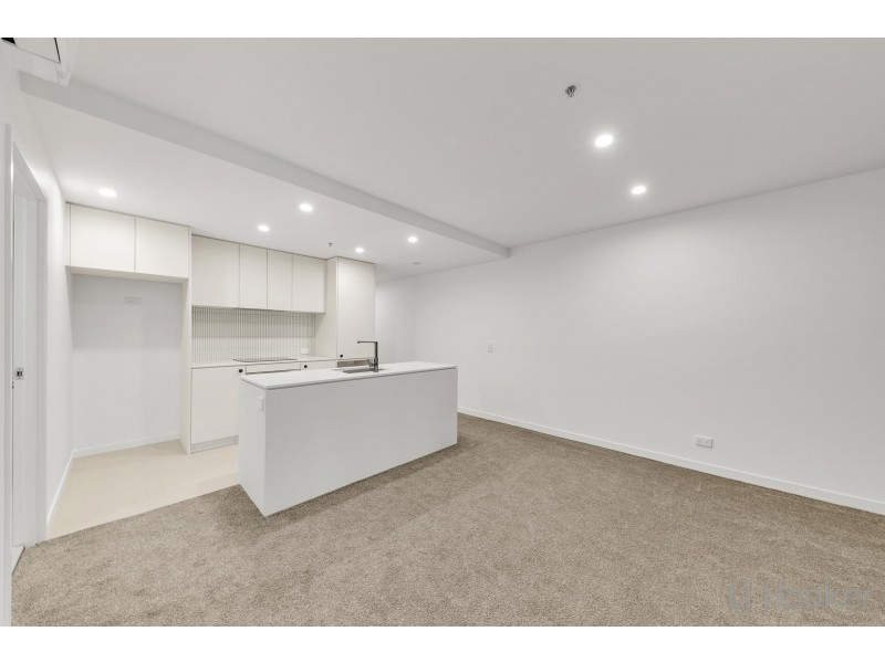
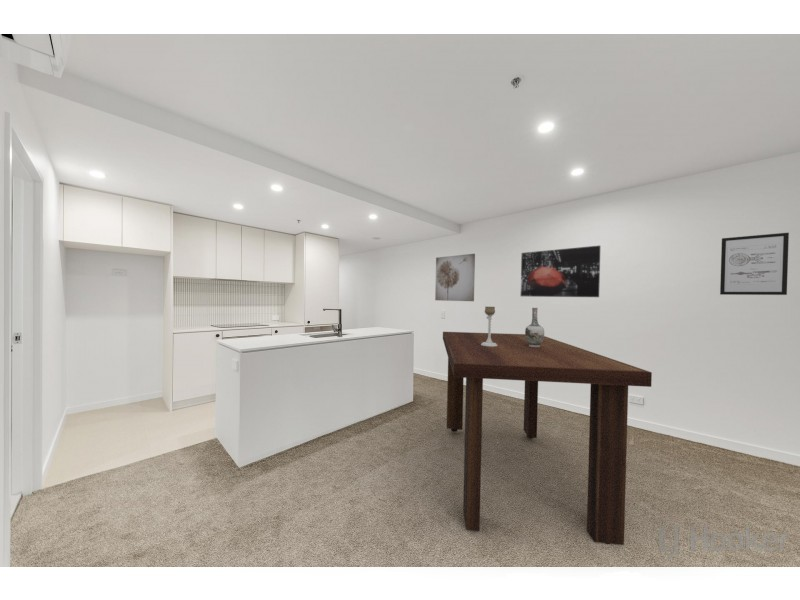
+ wall art [434,253,476,302]
+ wall art [520,245,601,298]
+ dining table [442,331,653,546]
+ vase [524,307,545,347]
+ candle holder [481,306,498,347]
+ wall art [719,232,790,296]
